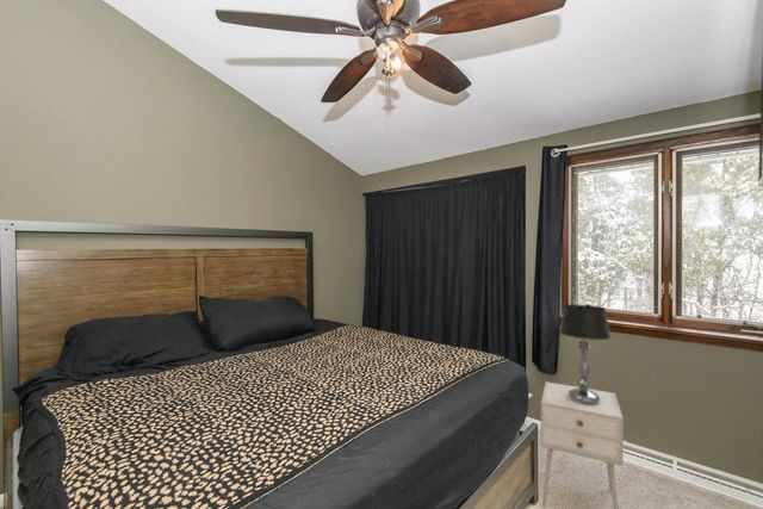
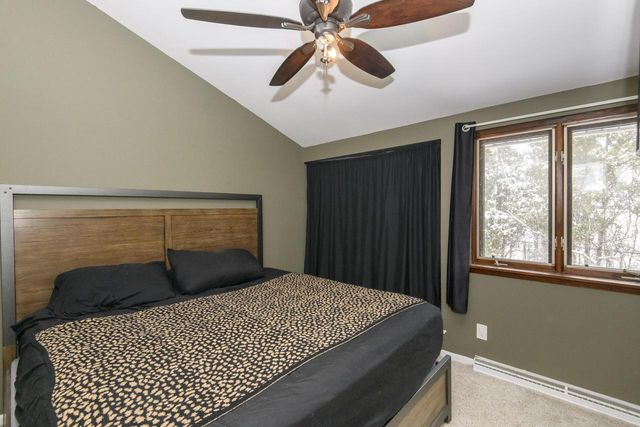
- nightstand [540,380,625,509]
- table lamp [558,303,612,404]
